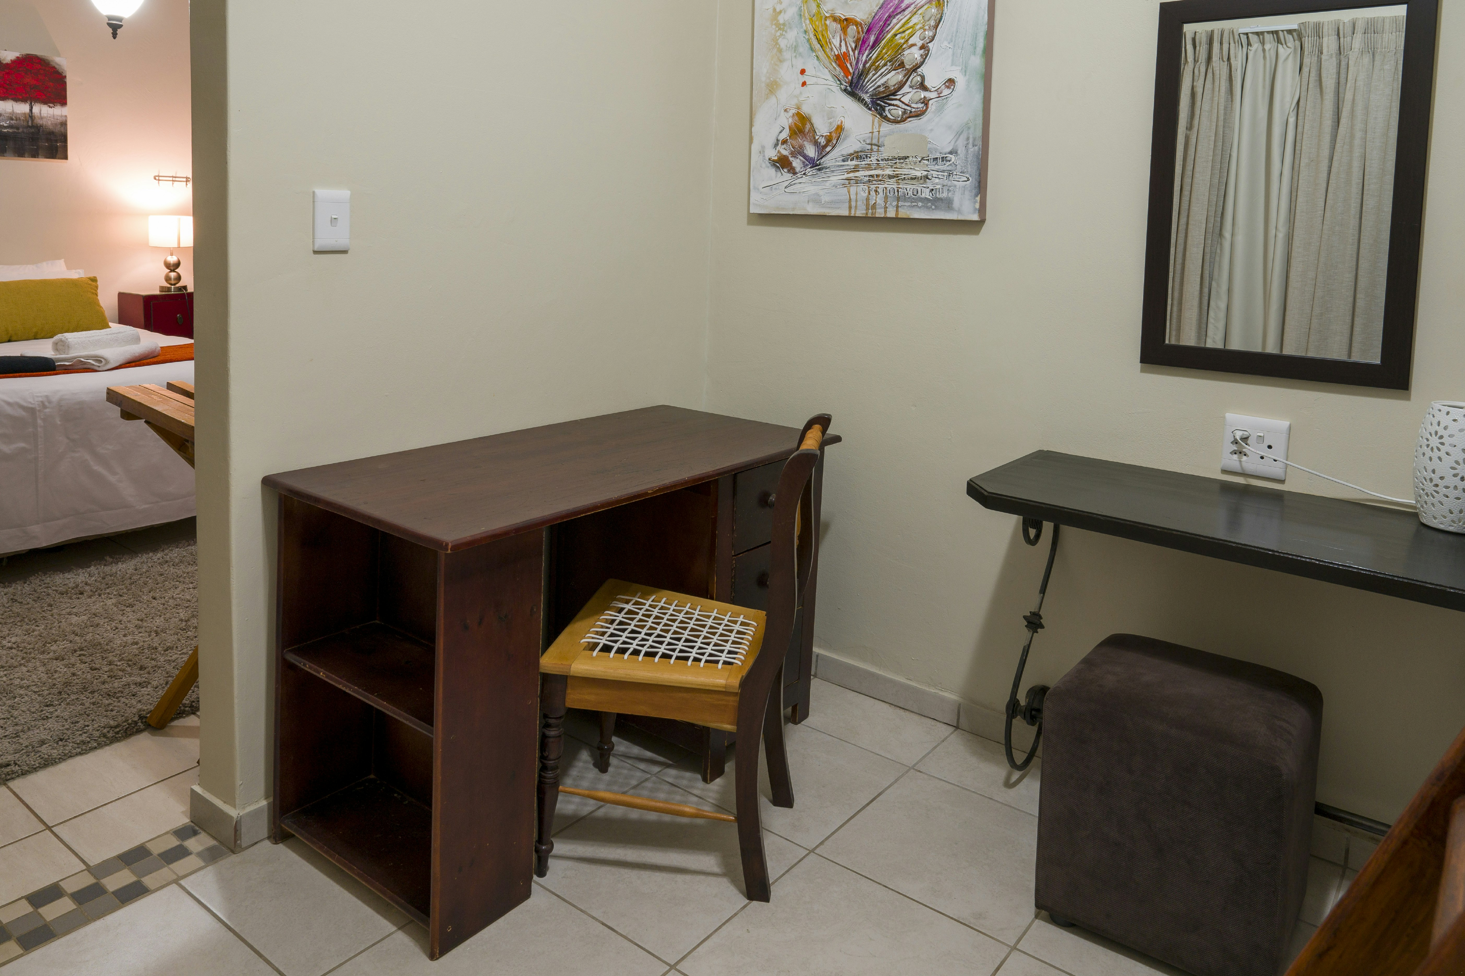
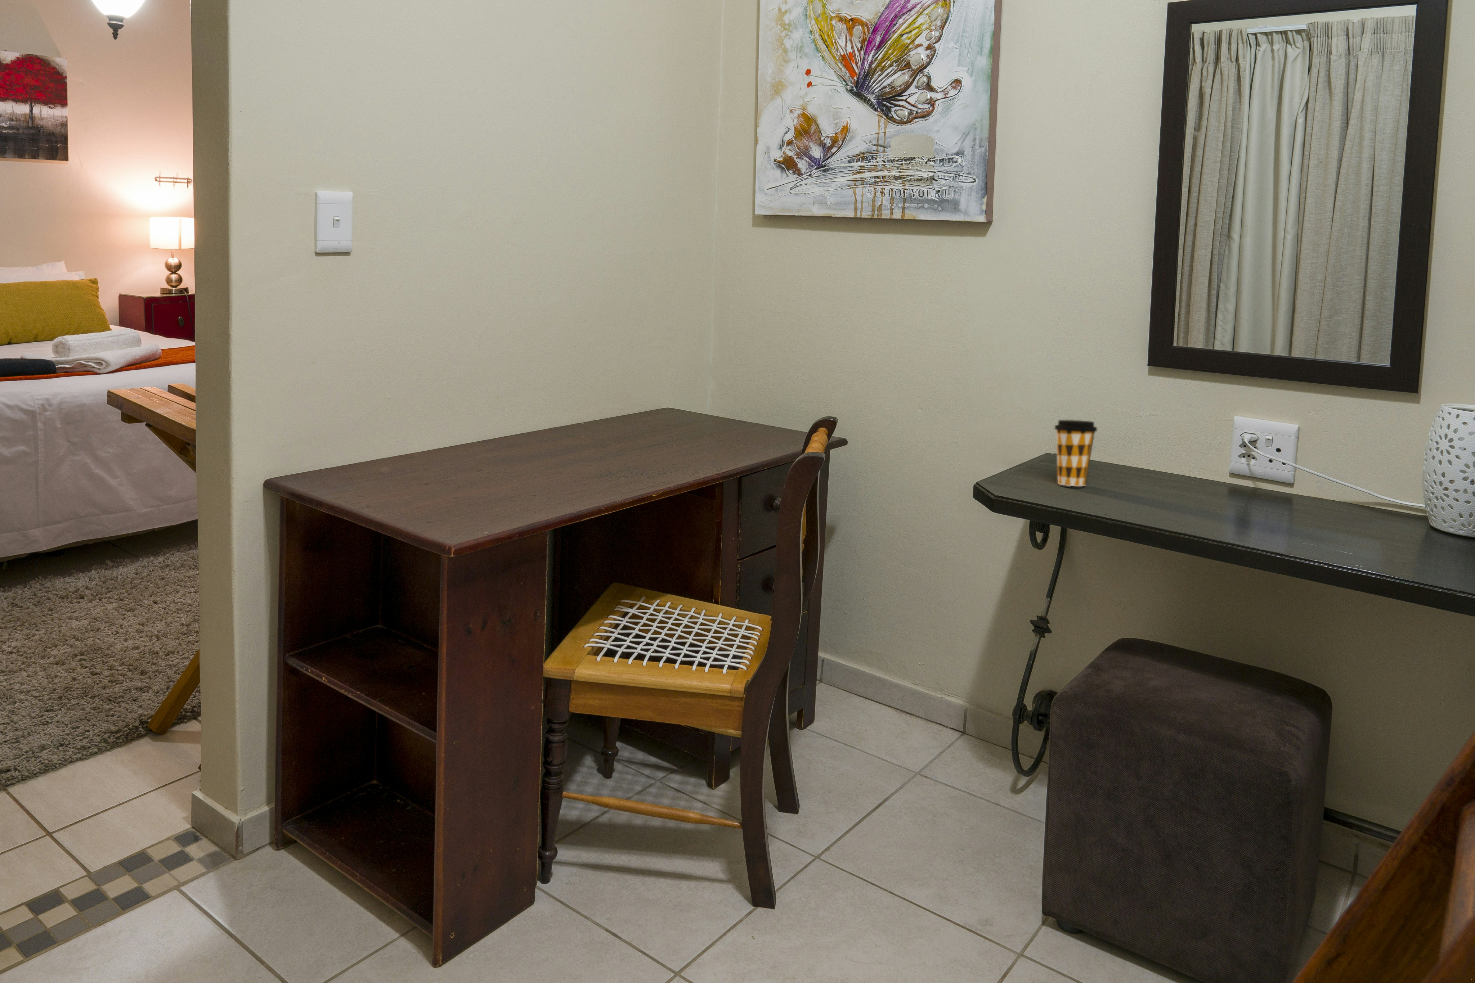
+ coffee cup [1054,420,1097,487]
